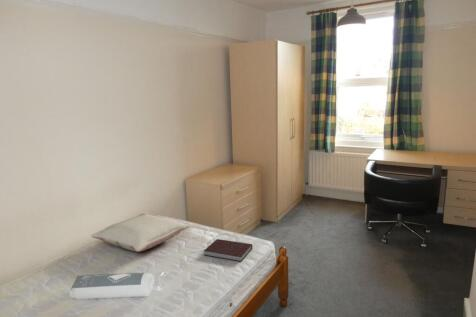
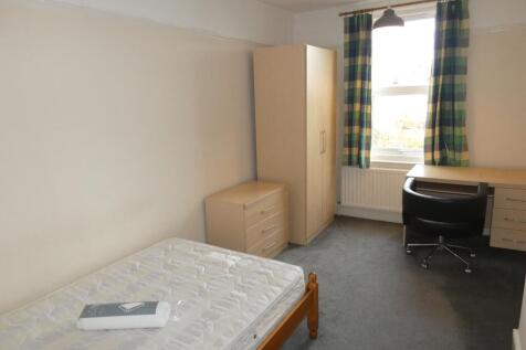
- pillow [90,212,190,253]
- notebook [203,238,253,263]
